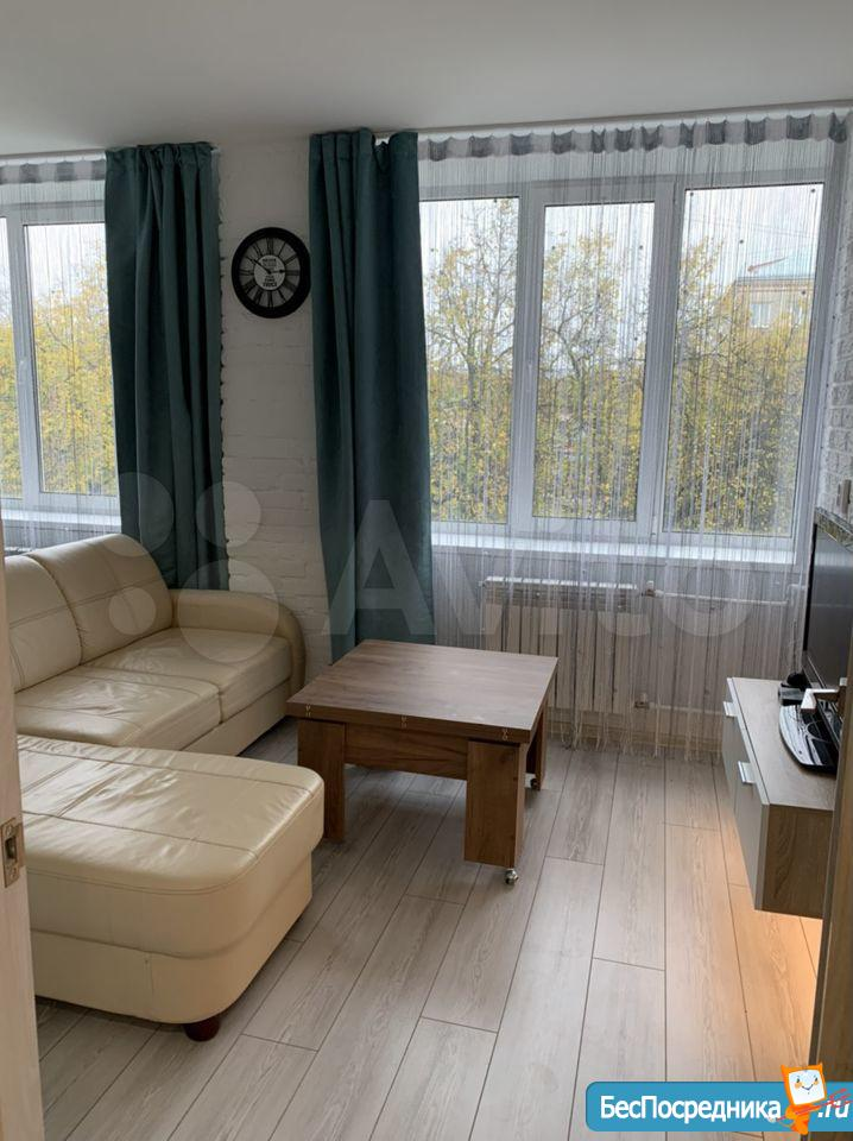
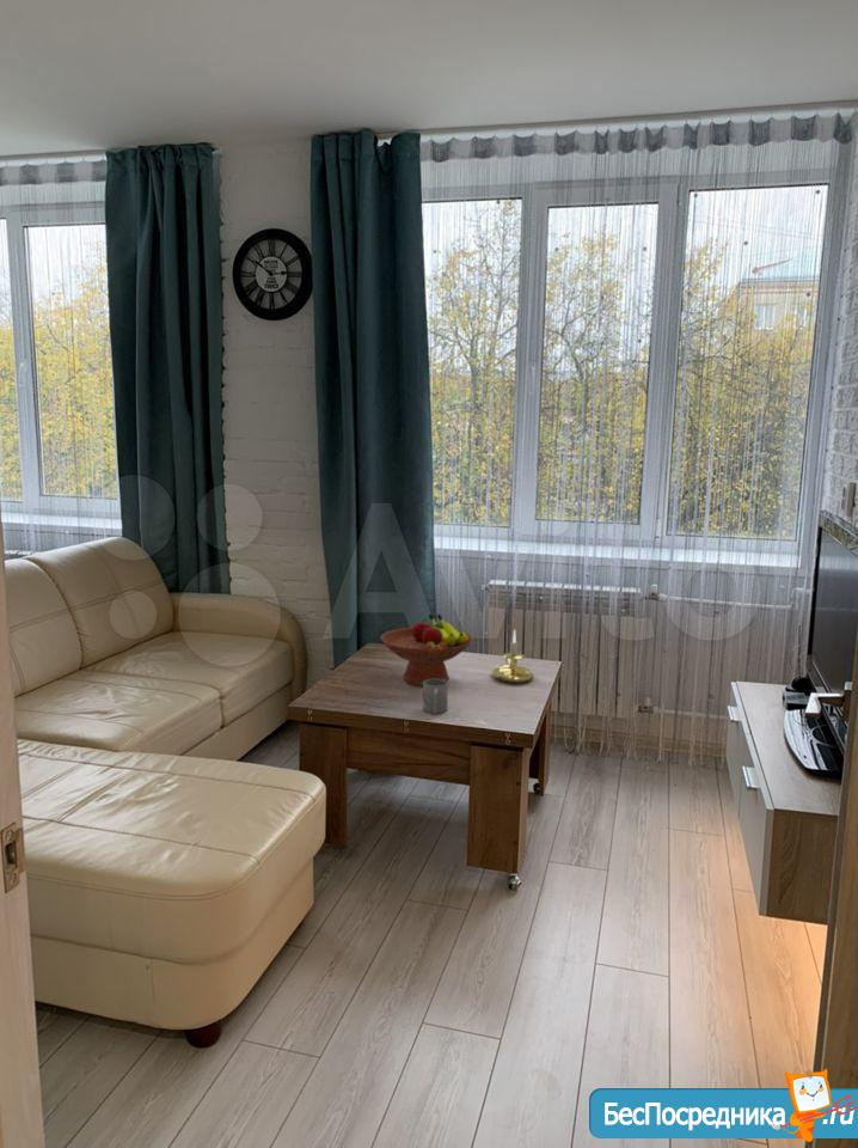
+ fruit bowl [380,612,474,686]
+ mug [422,679,449,715]
+ candle holder [491,628,535,684]
